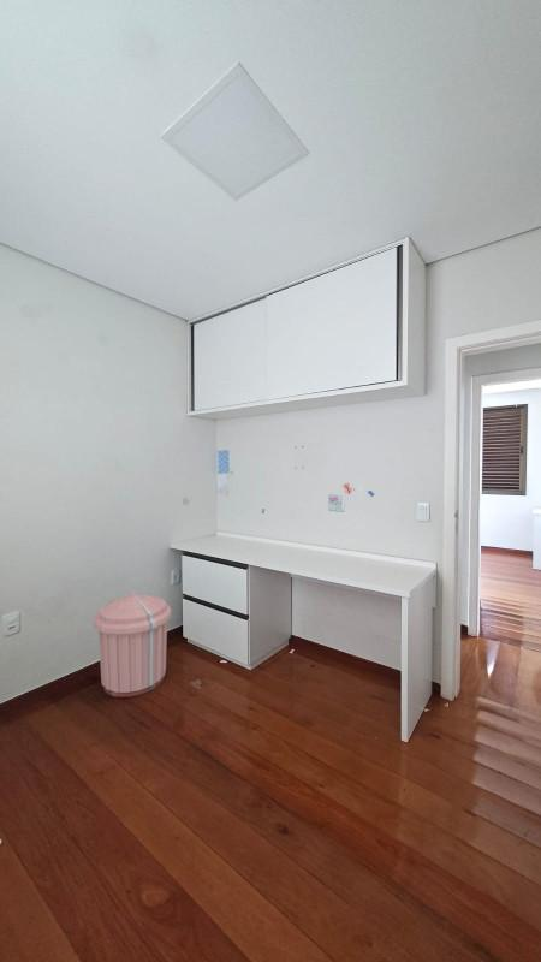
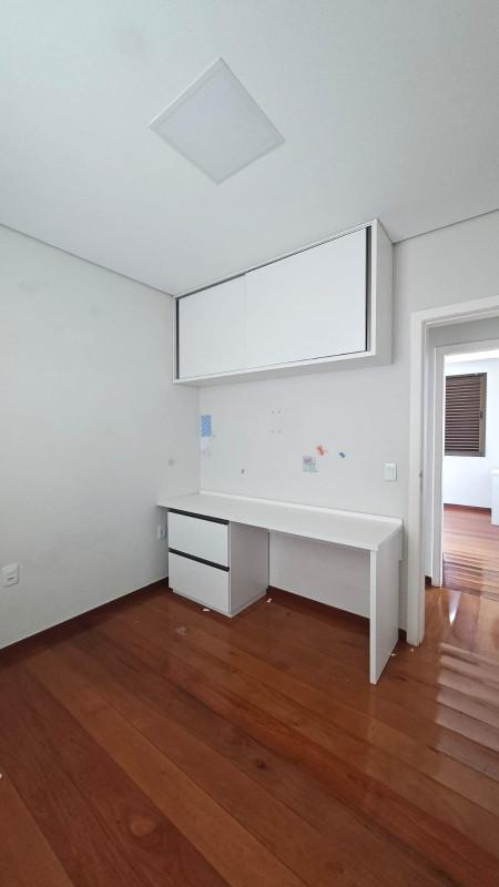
- trash can [93,592,172,699]
